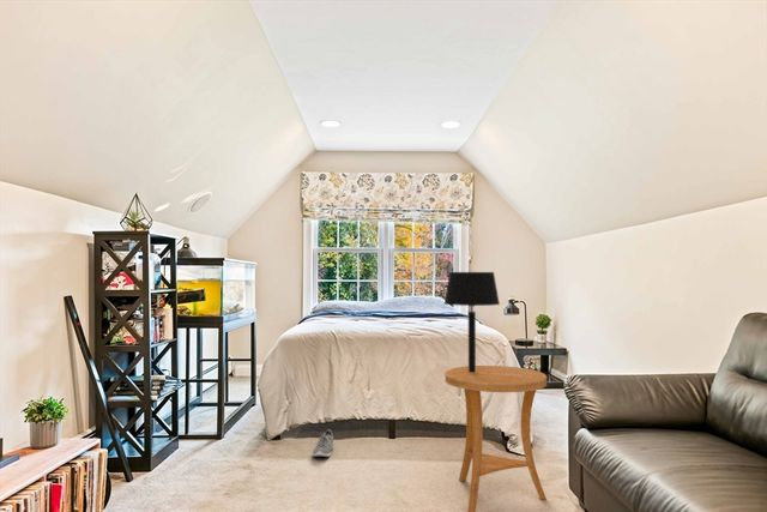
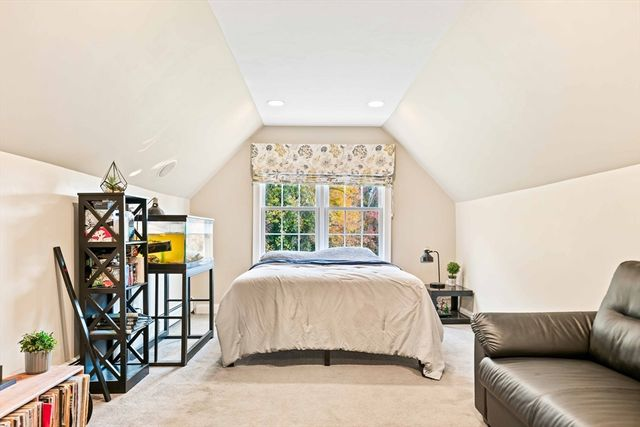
- table lamp [443,271,501,373]
- sneaker [312,428,336,458]
- side table [443,365,548,512]
